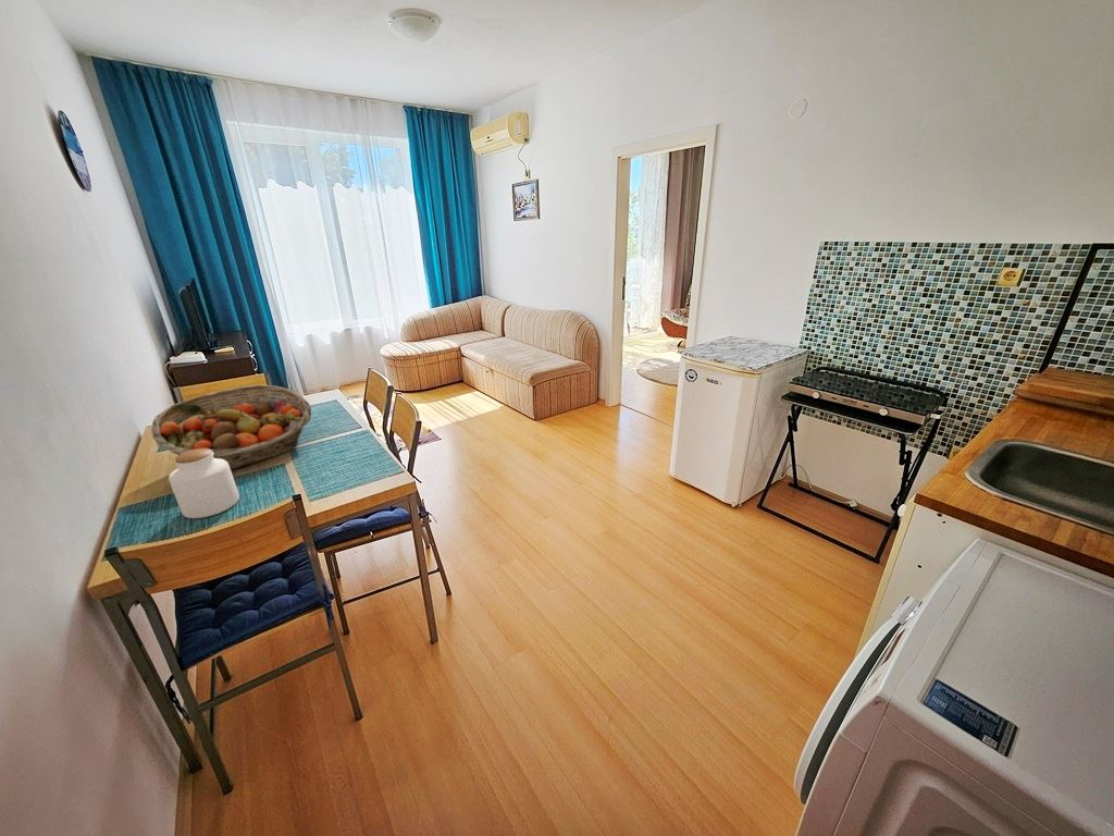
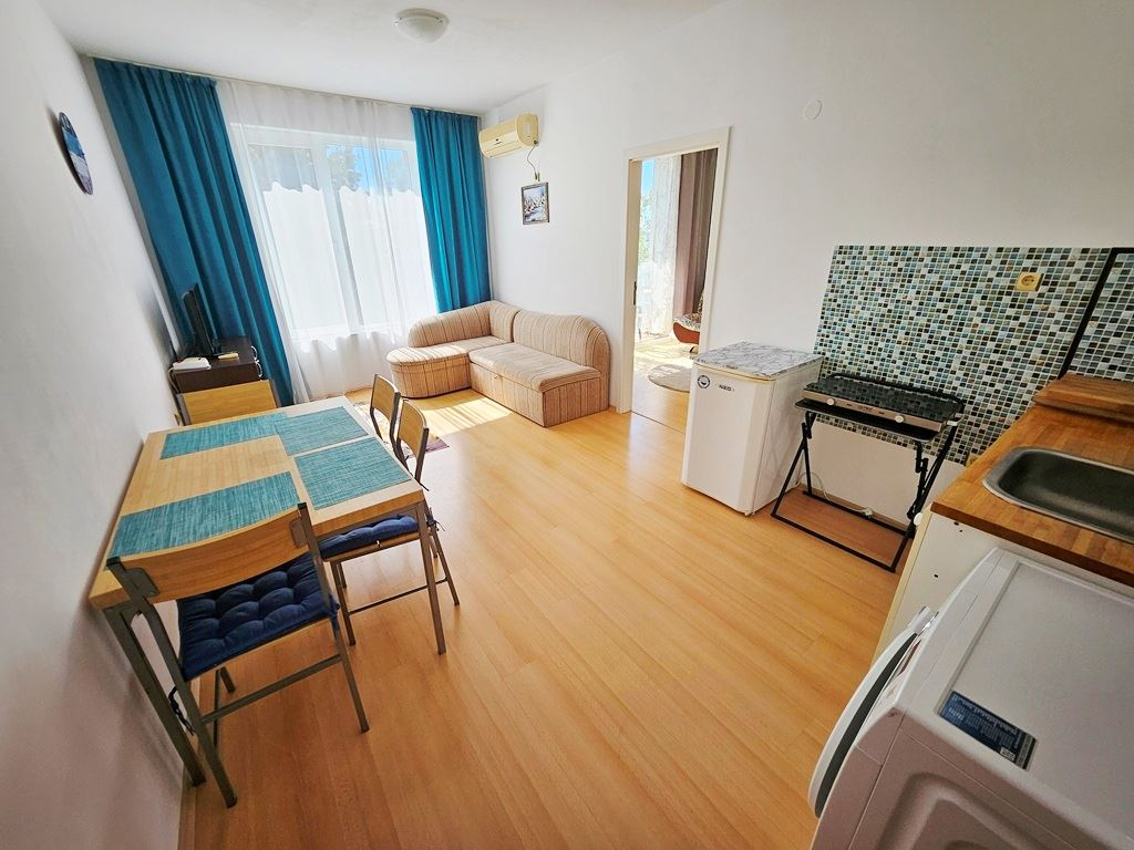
- fruit basket [150,384,312,470]
- jar [168,448,240,519]
